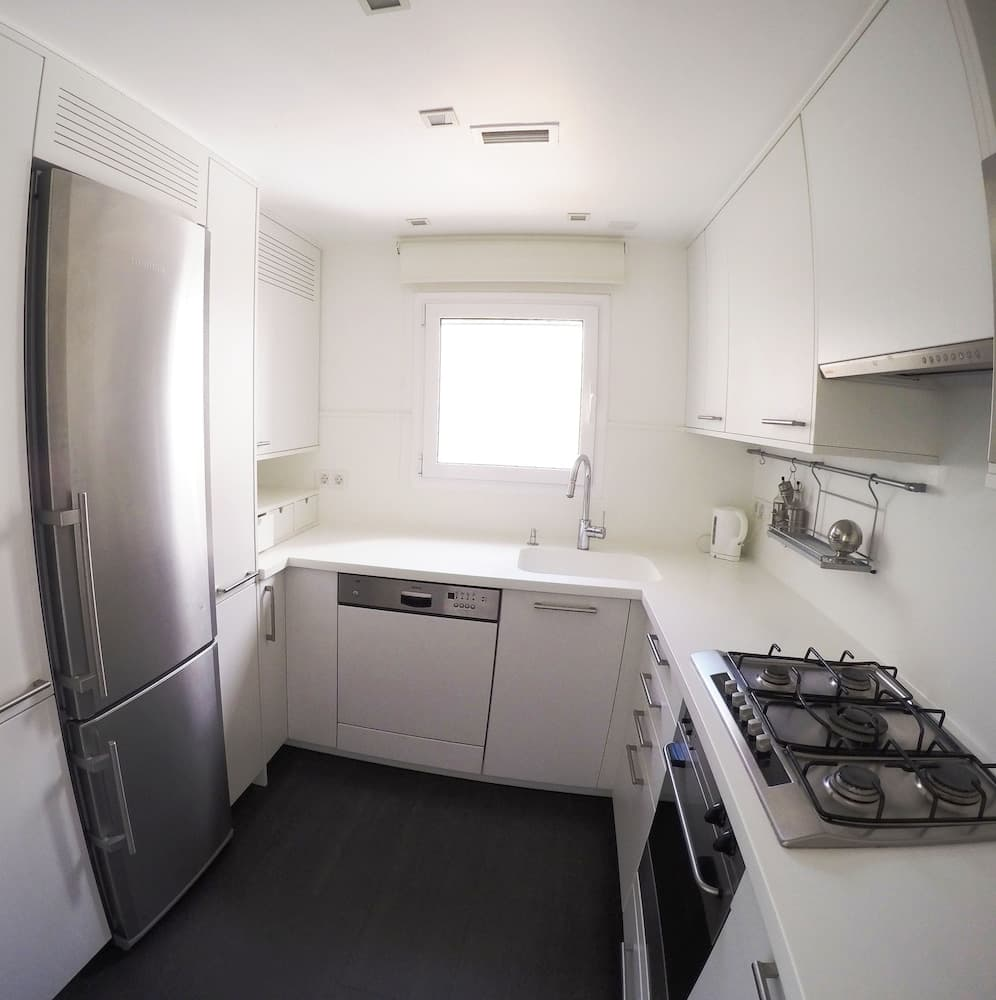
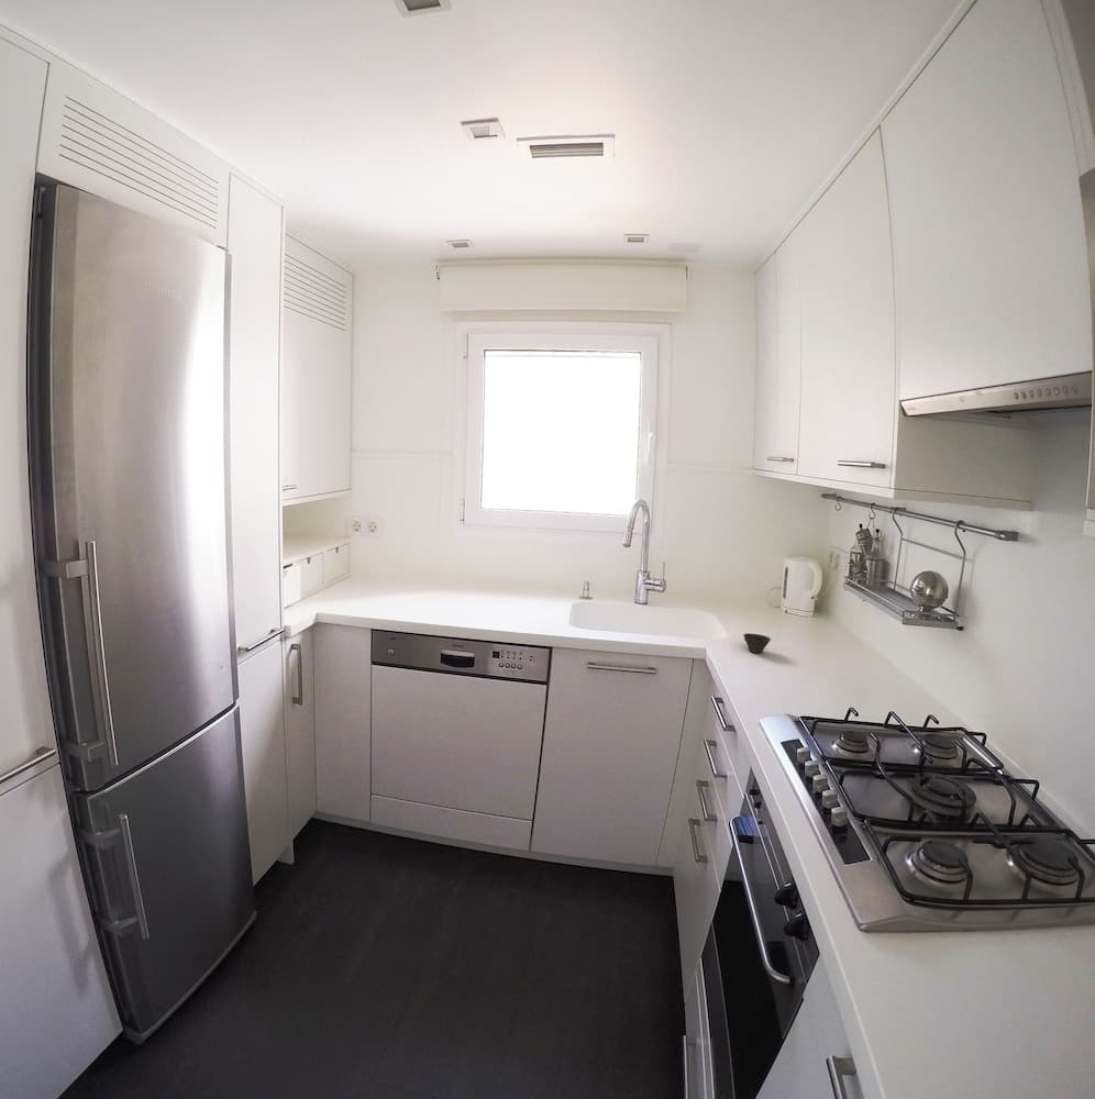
+ cup [742,632,772,654]
